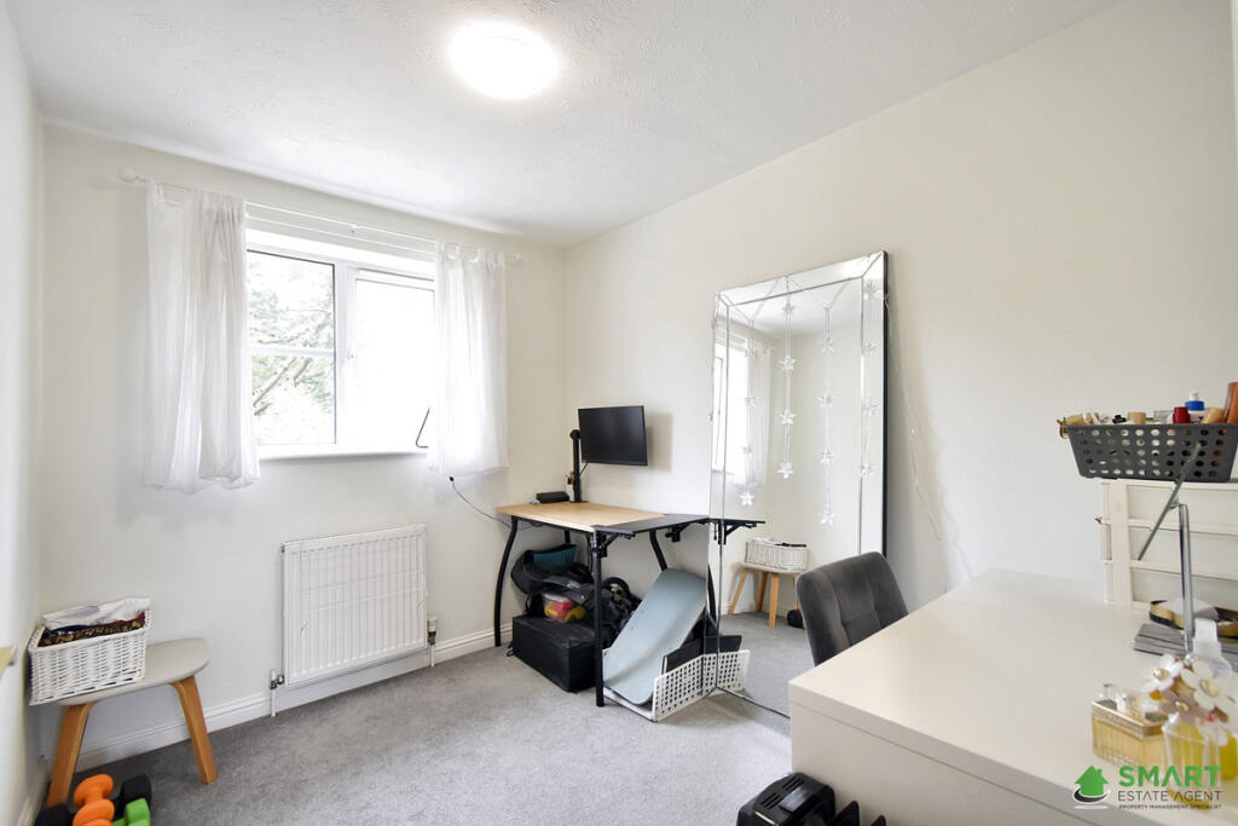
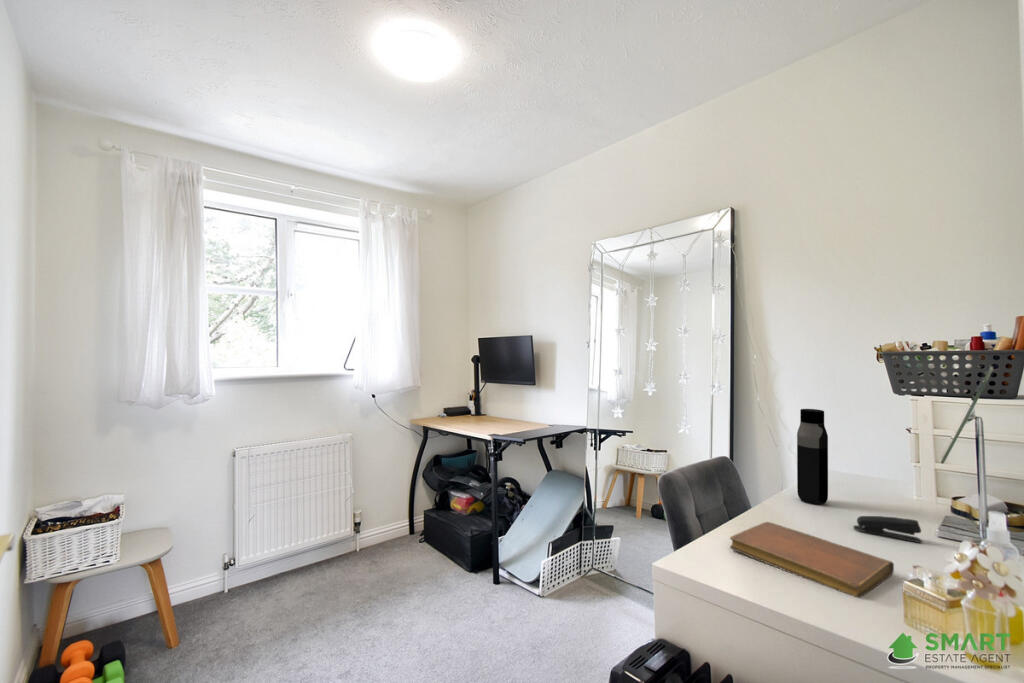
+ water bottle [796,408,829,506]
+ notebook [729,521,895,599]
+ stapler [853,515,923,544]
